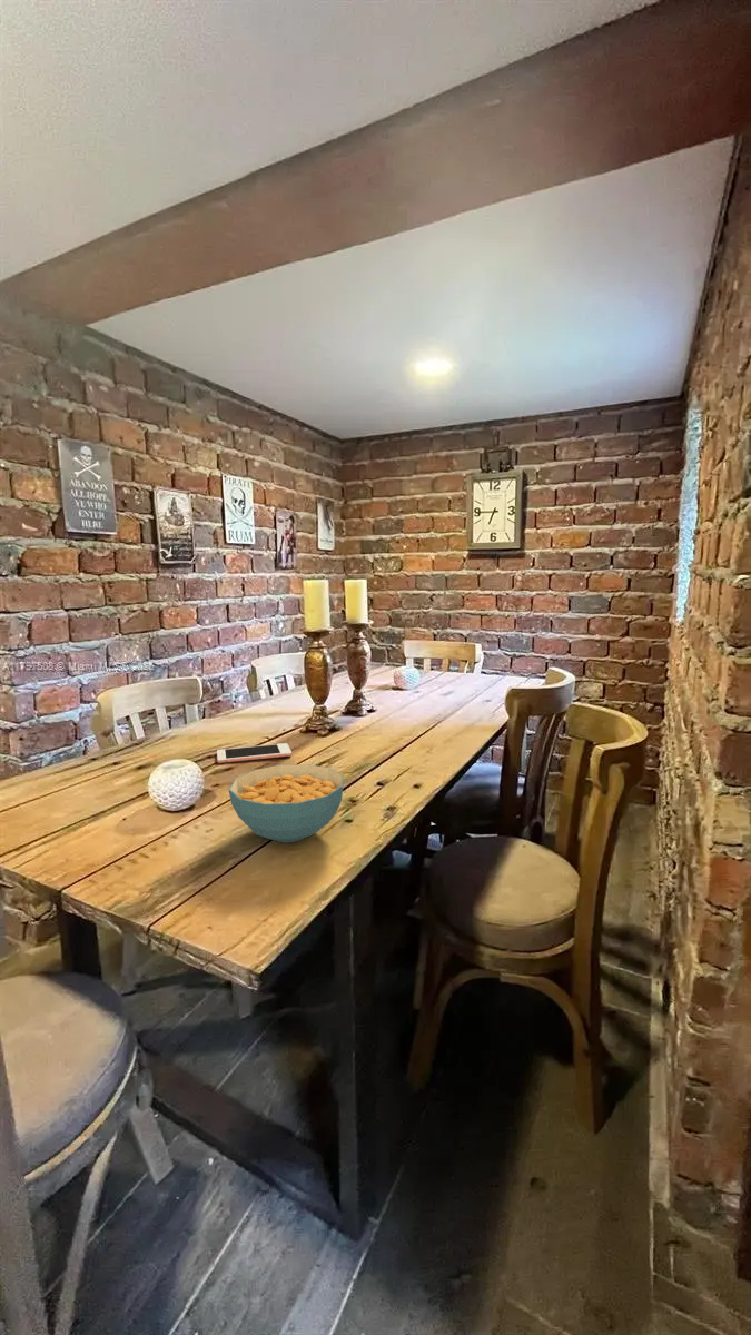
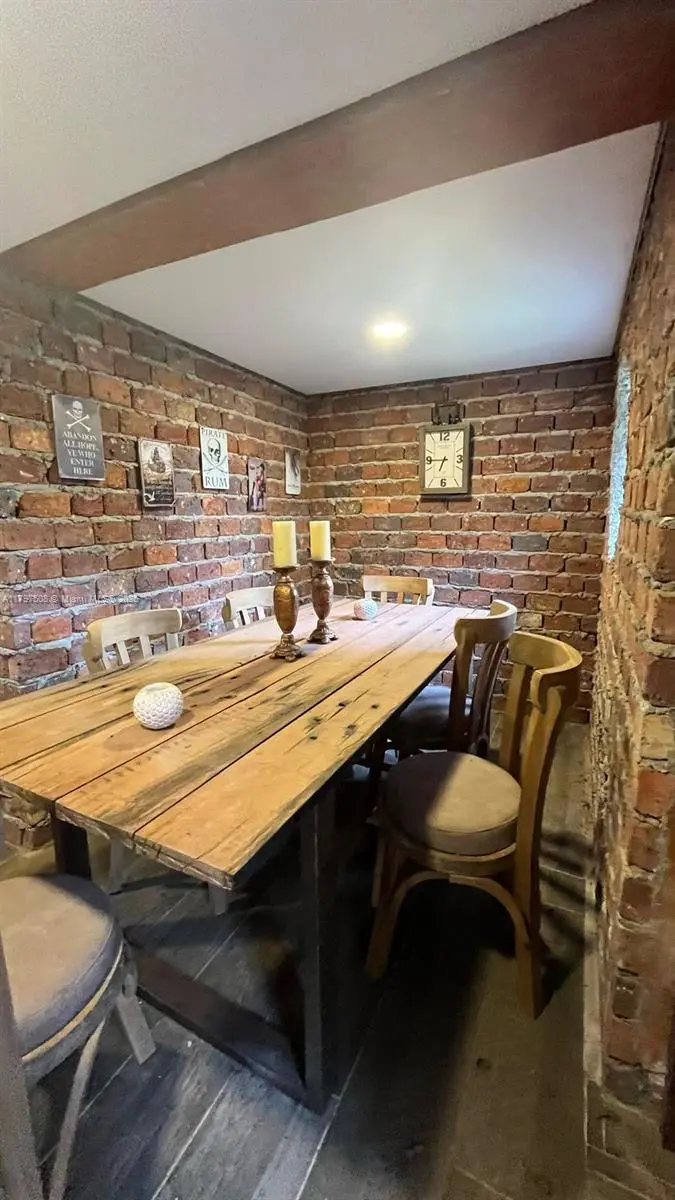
- cereal bowl [228,763,345,843]
- cell phone [216,742,293,764]
